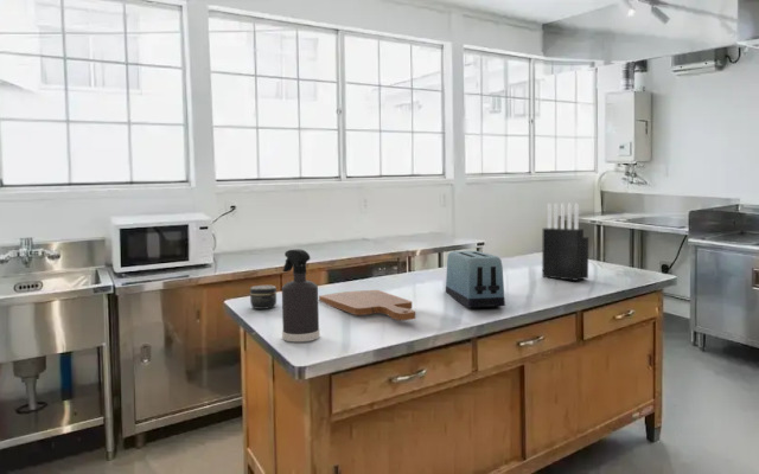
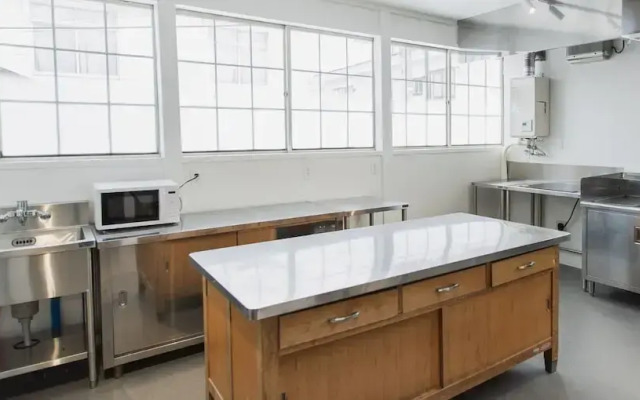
- knife block [541,203,589,282]
- jar [249,284,278,310]
- toaster [445,250,506,309]
- cutting board [318,289,416,321]
- spray bottle [281,248,321,342]
